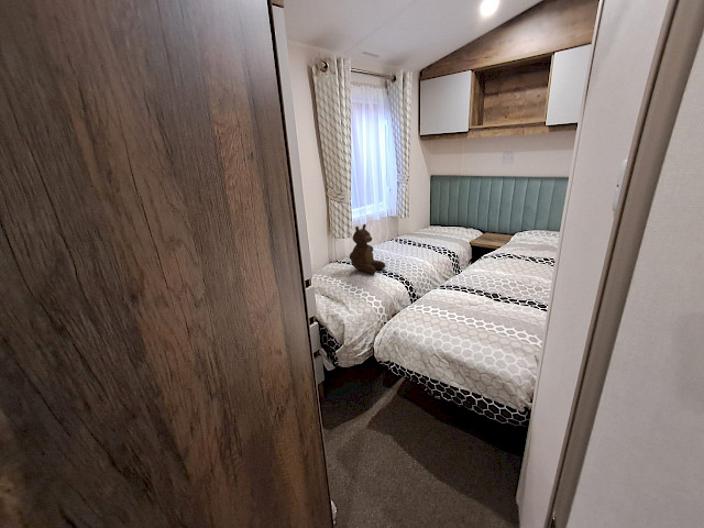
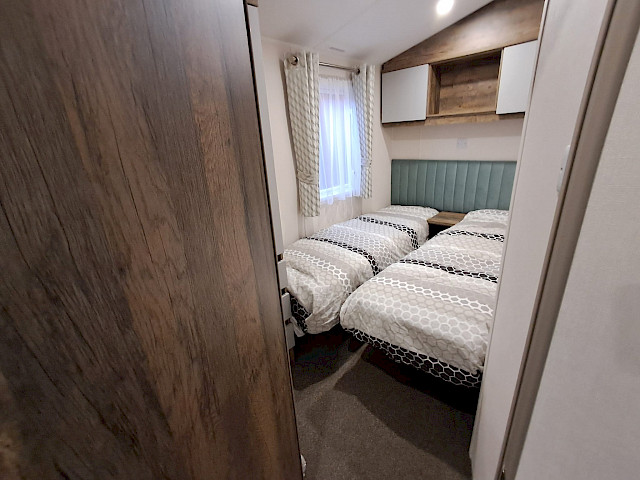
- teddy bear [349,223,386,275]
